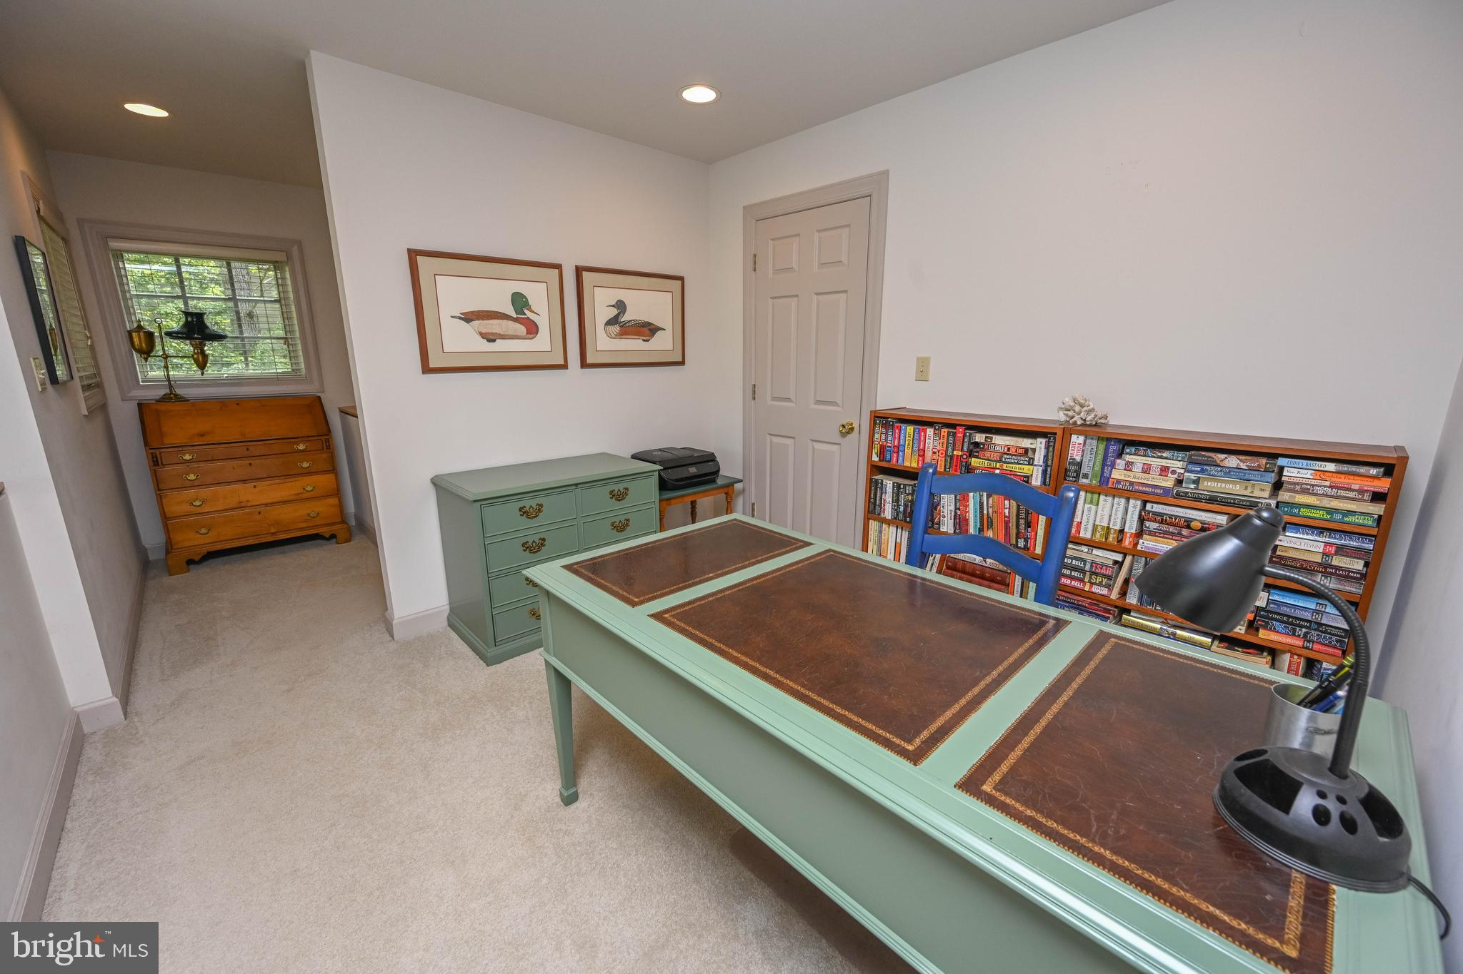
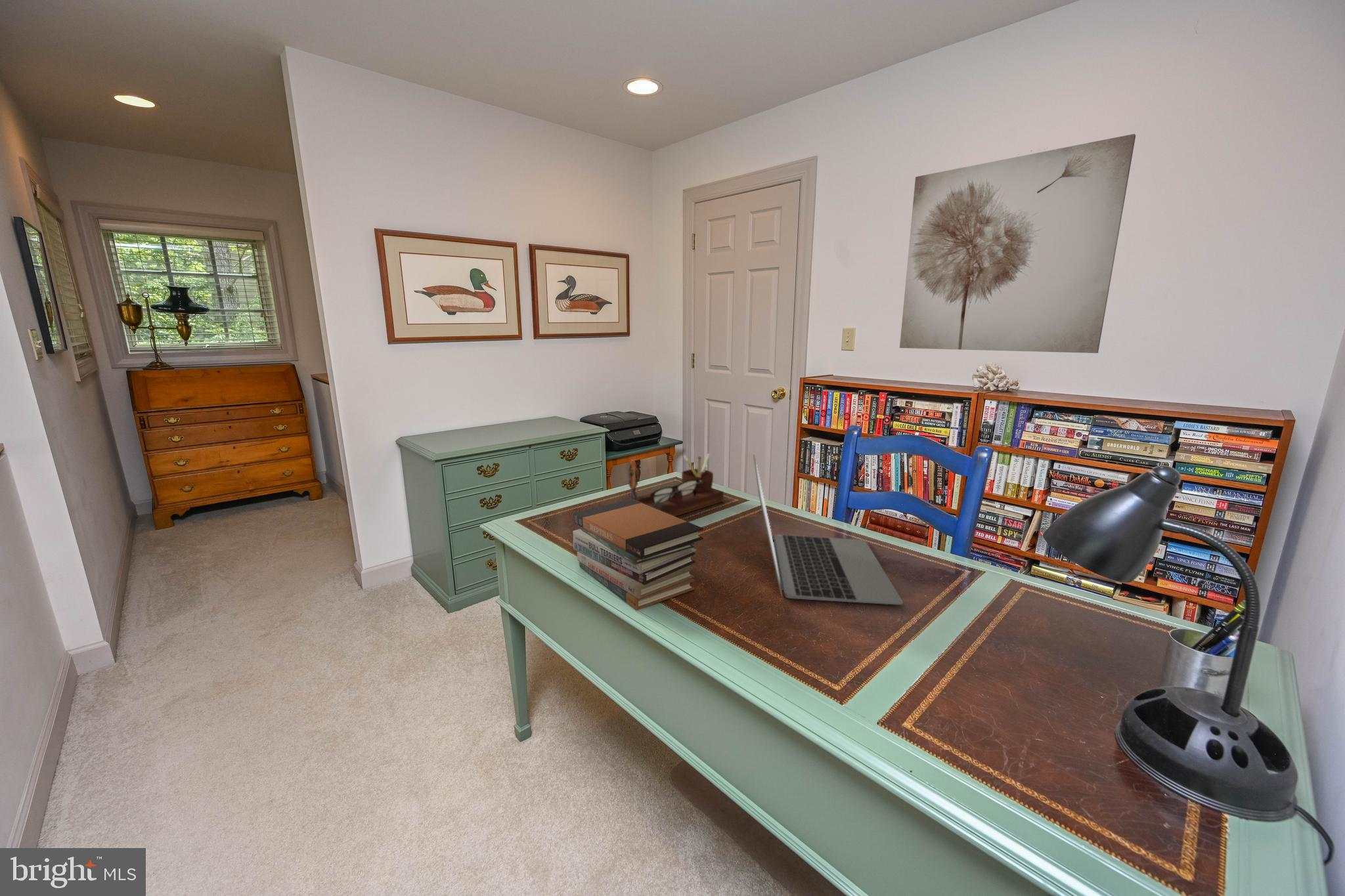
+ laptop [753,454,904,606]
+ wall art [899,133,1136,354]
+ book stack [573,498,704,611]
+ desk organizer [609,453,724,517]
